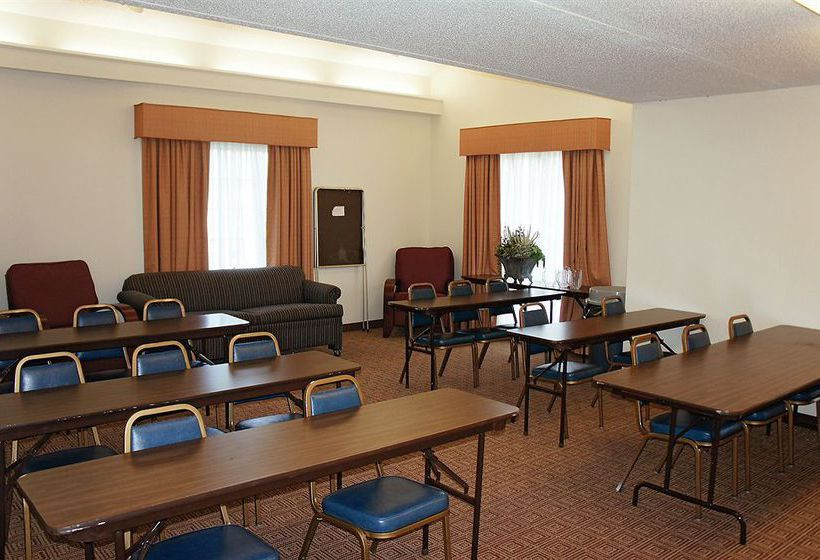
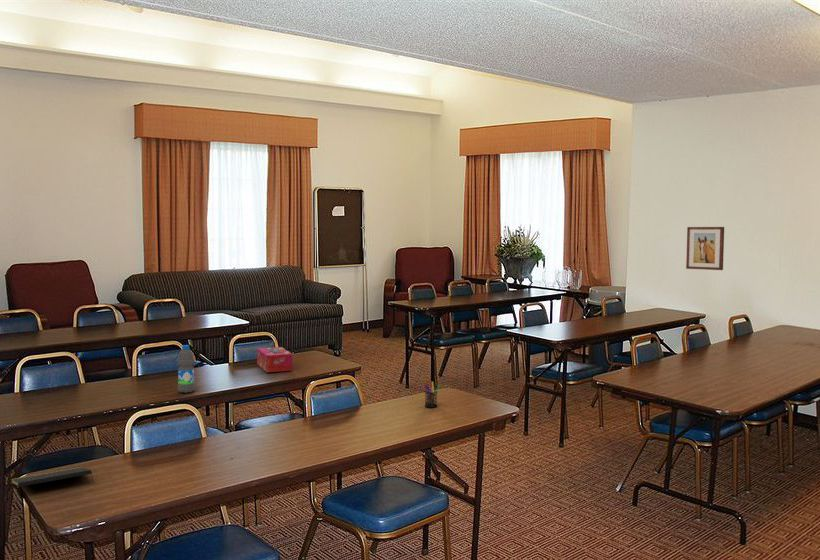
+ water bottle [177,344,196,394]
+ notepad [10,466,94,488]
+ wall art [685,226,725,271]
+ pen holder [423,381,442,408]
+ tissue box [256,346,293,373]
